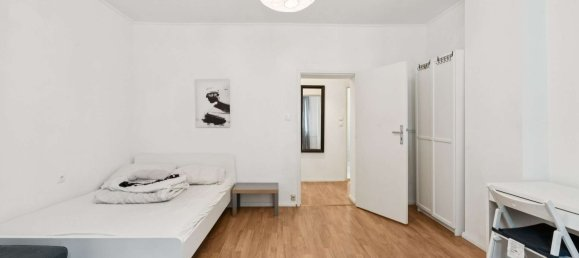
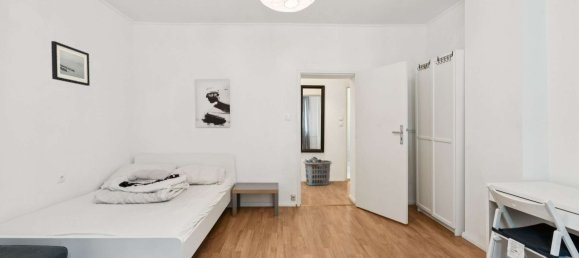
+ wall art [50,40,91,87]
+ clothes hamper [302,156,333,187]
